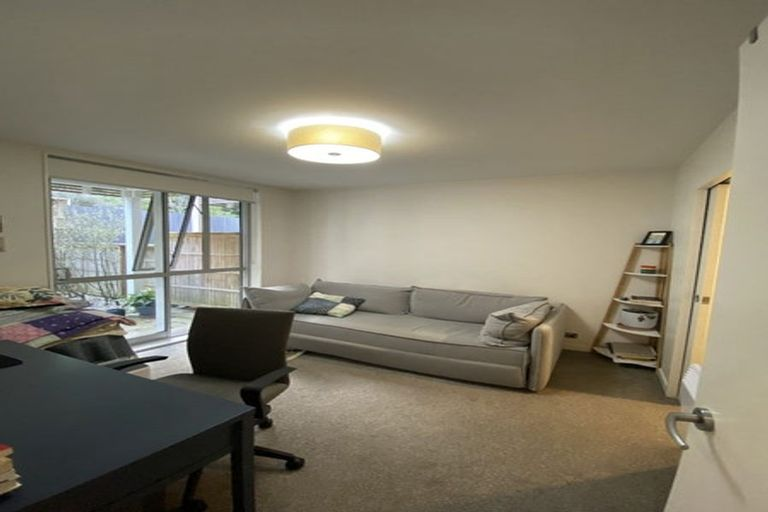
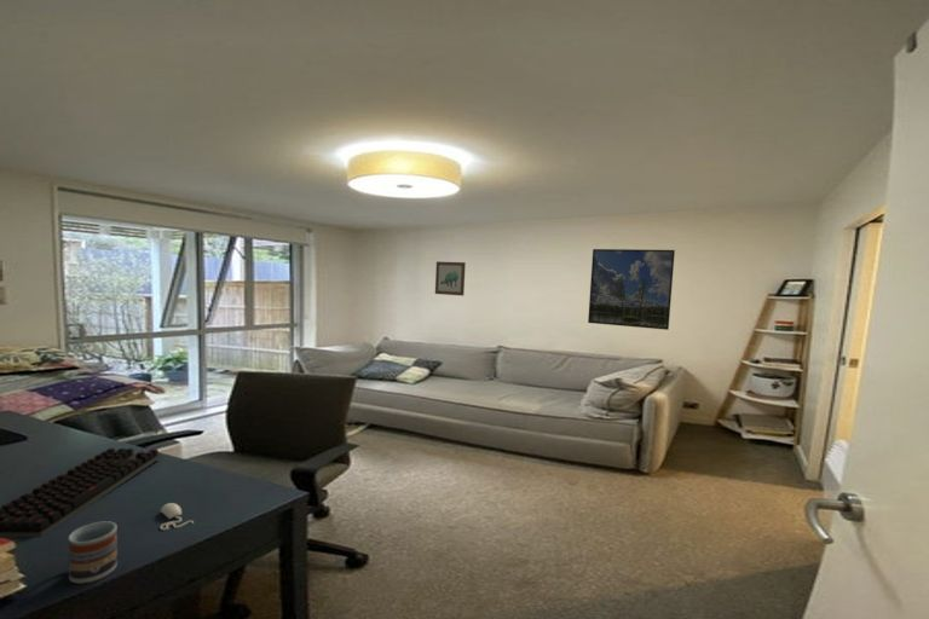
+ computer keyboard [0,447,165,539]
+ cup [67,520,119,585]
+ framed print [587,248,676,331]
+ computer mouse [160,502,195,532]
+ wall art [434,260,467,297]
